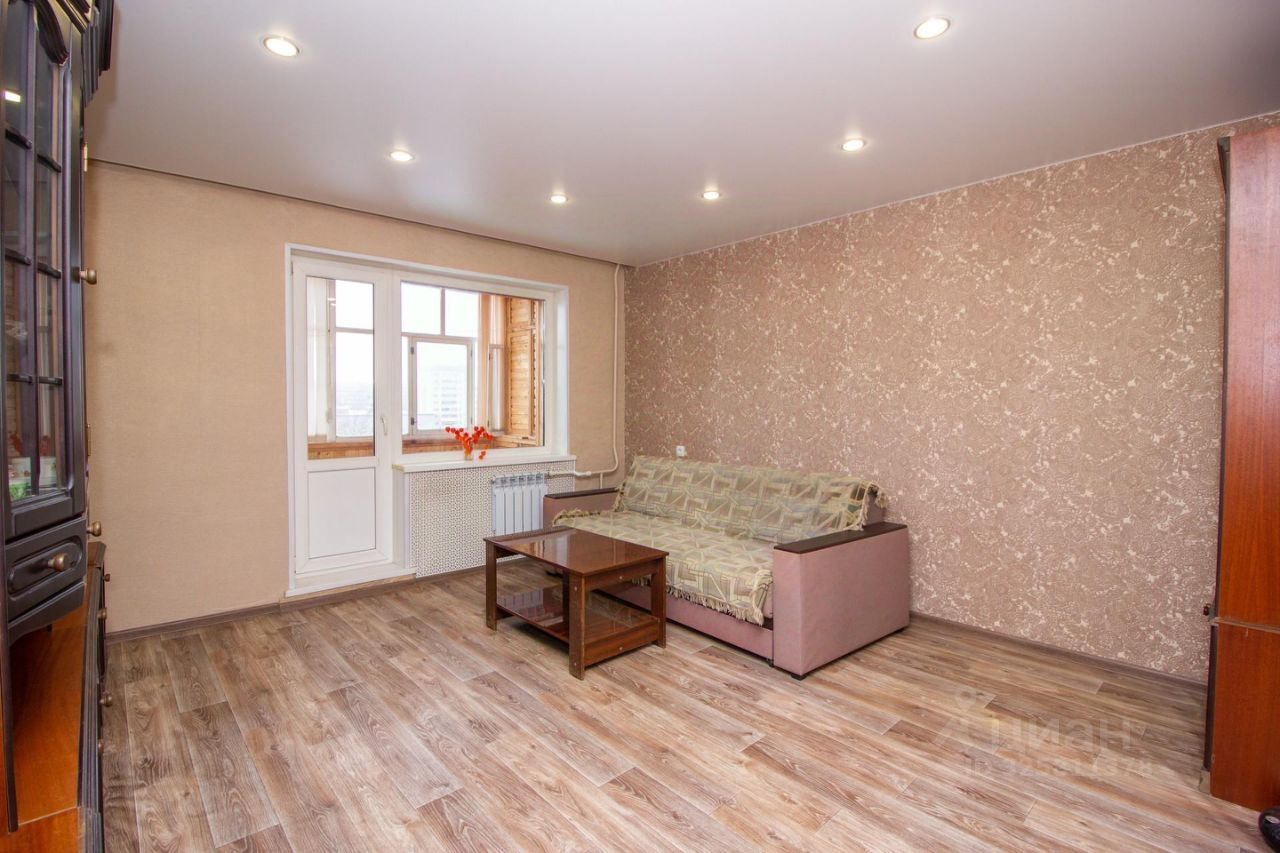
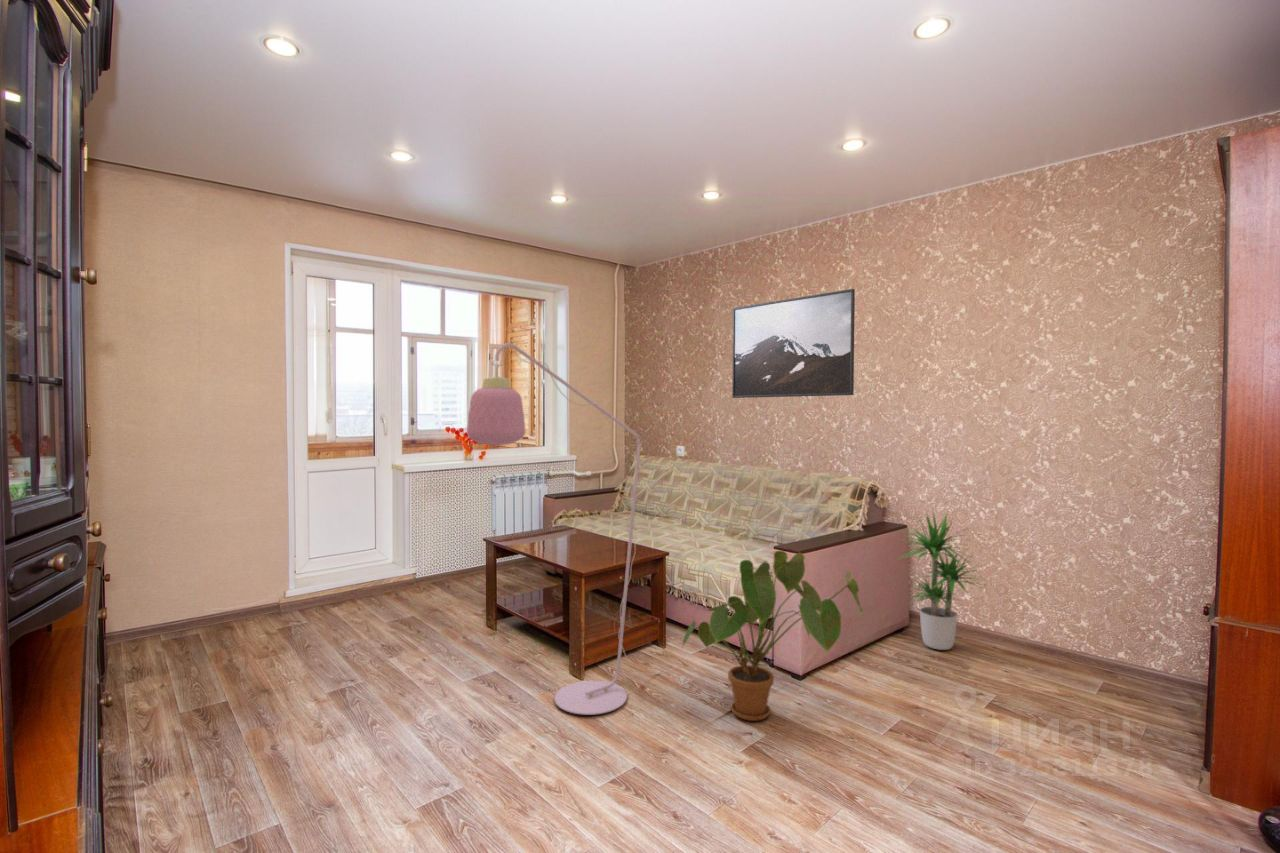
+ floor lamp [466,339,675,716]
+ house plant [680,550,864,722]
+ potted plant [894,511,992,651]
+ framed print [731,288,856,399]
